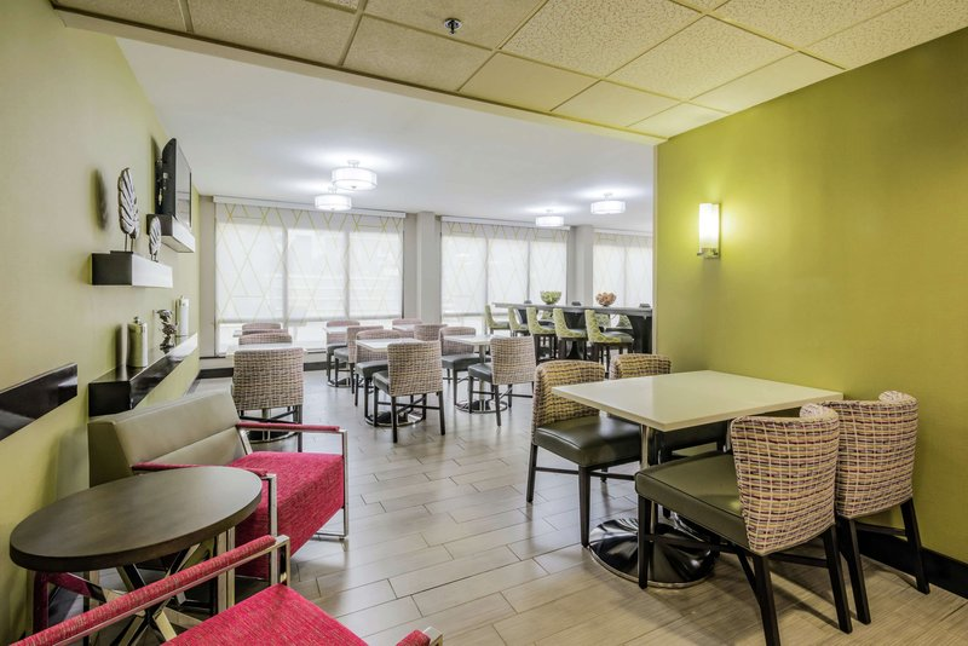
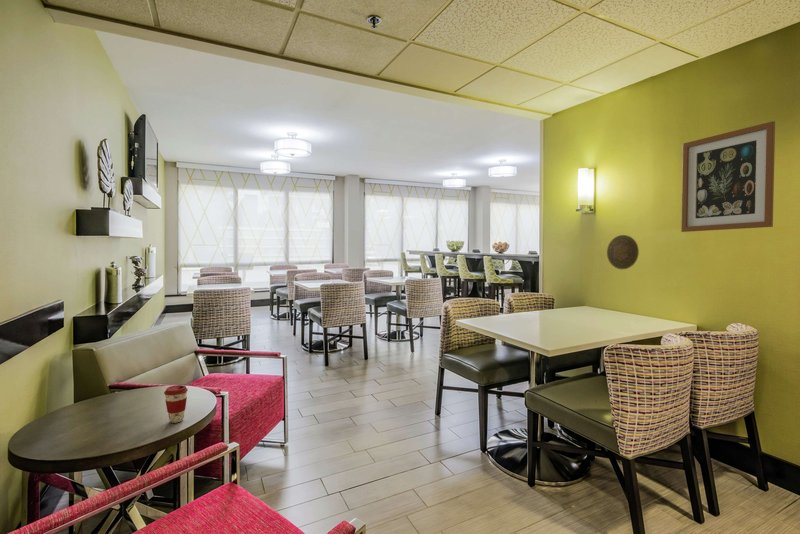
+ coffee cup [163,384,189,424]
+ wall art [680,120,776,233]
+ decorative plate [606,234,640,270]
